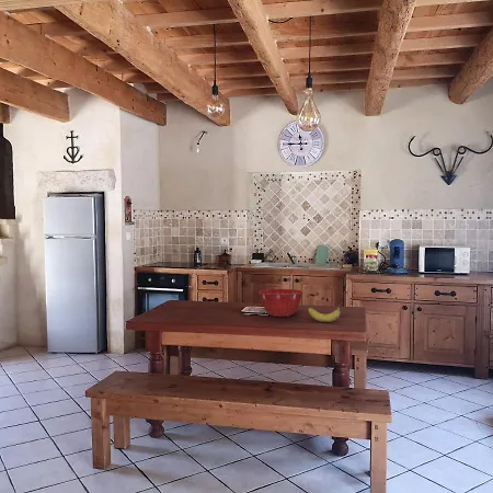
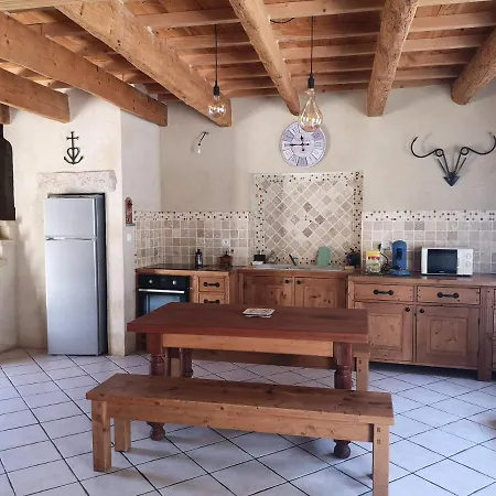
- fruit [308,301,343,323]
- mixing bowl [257,288,305,318]
